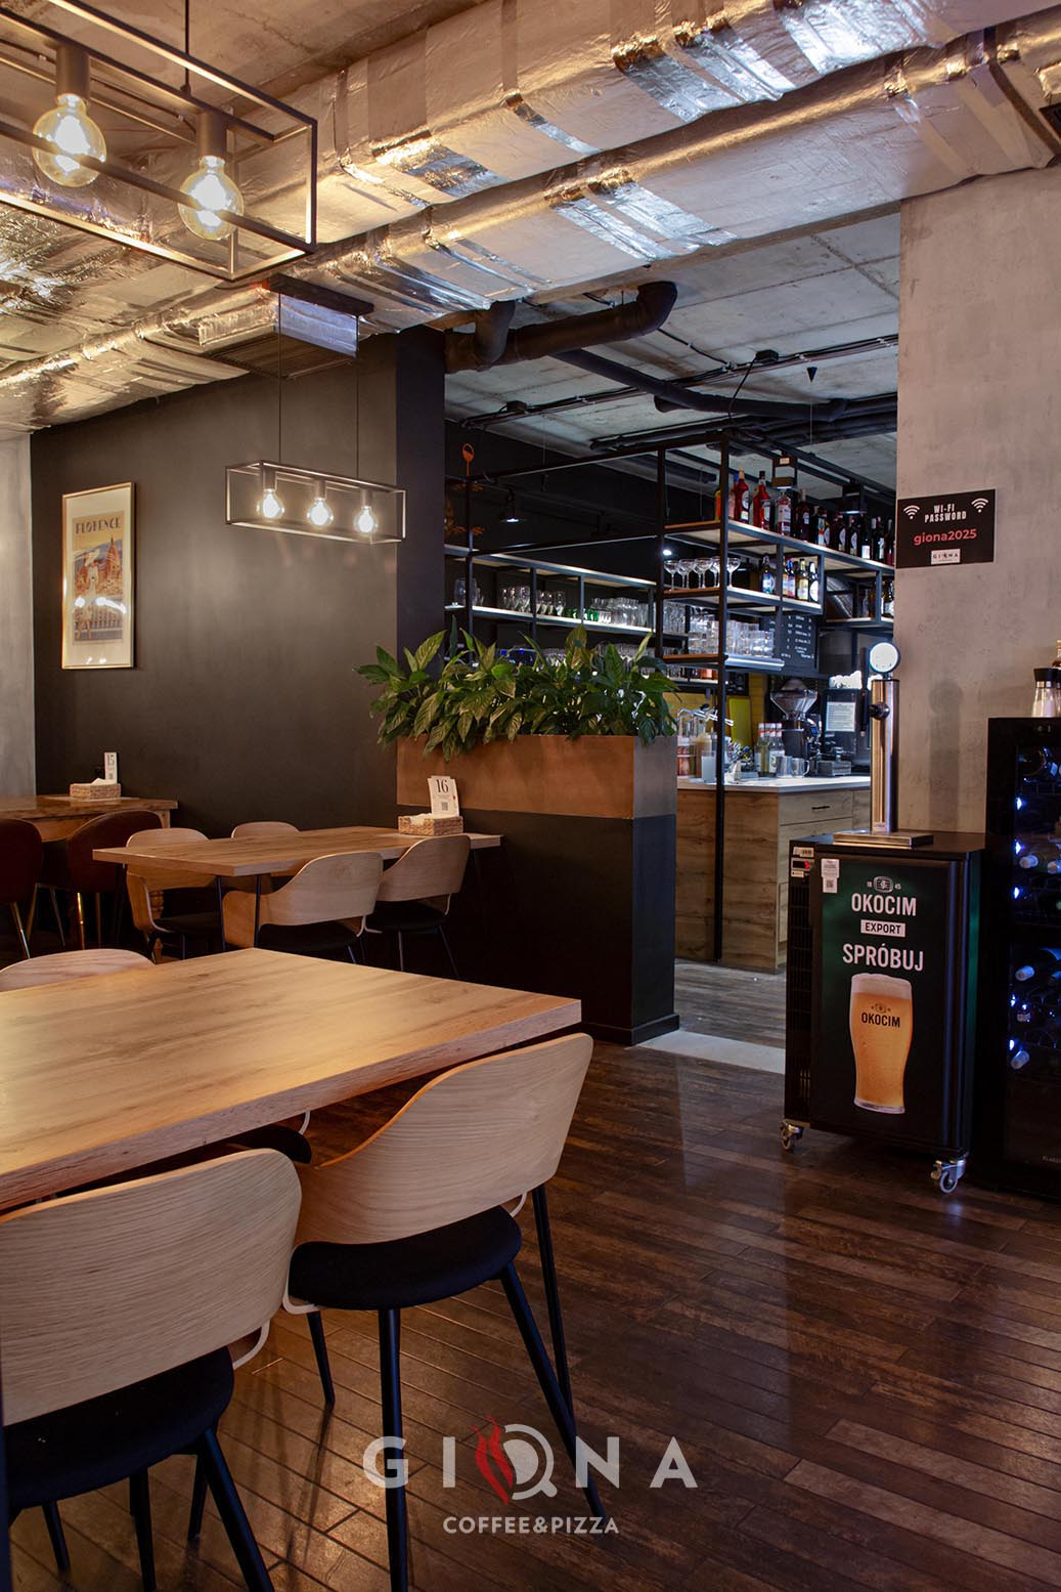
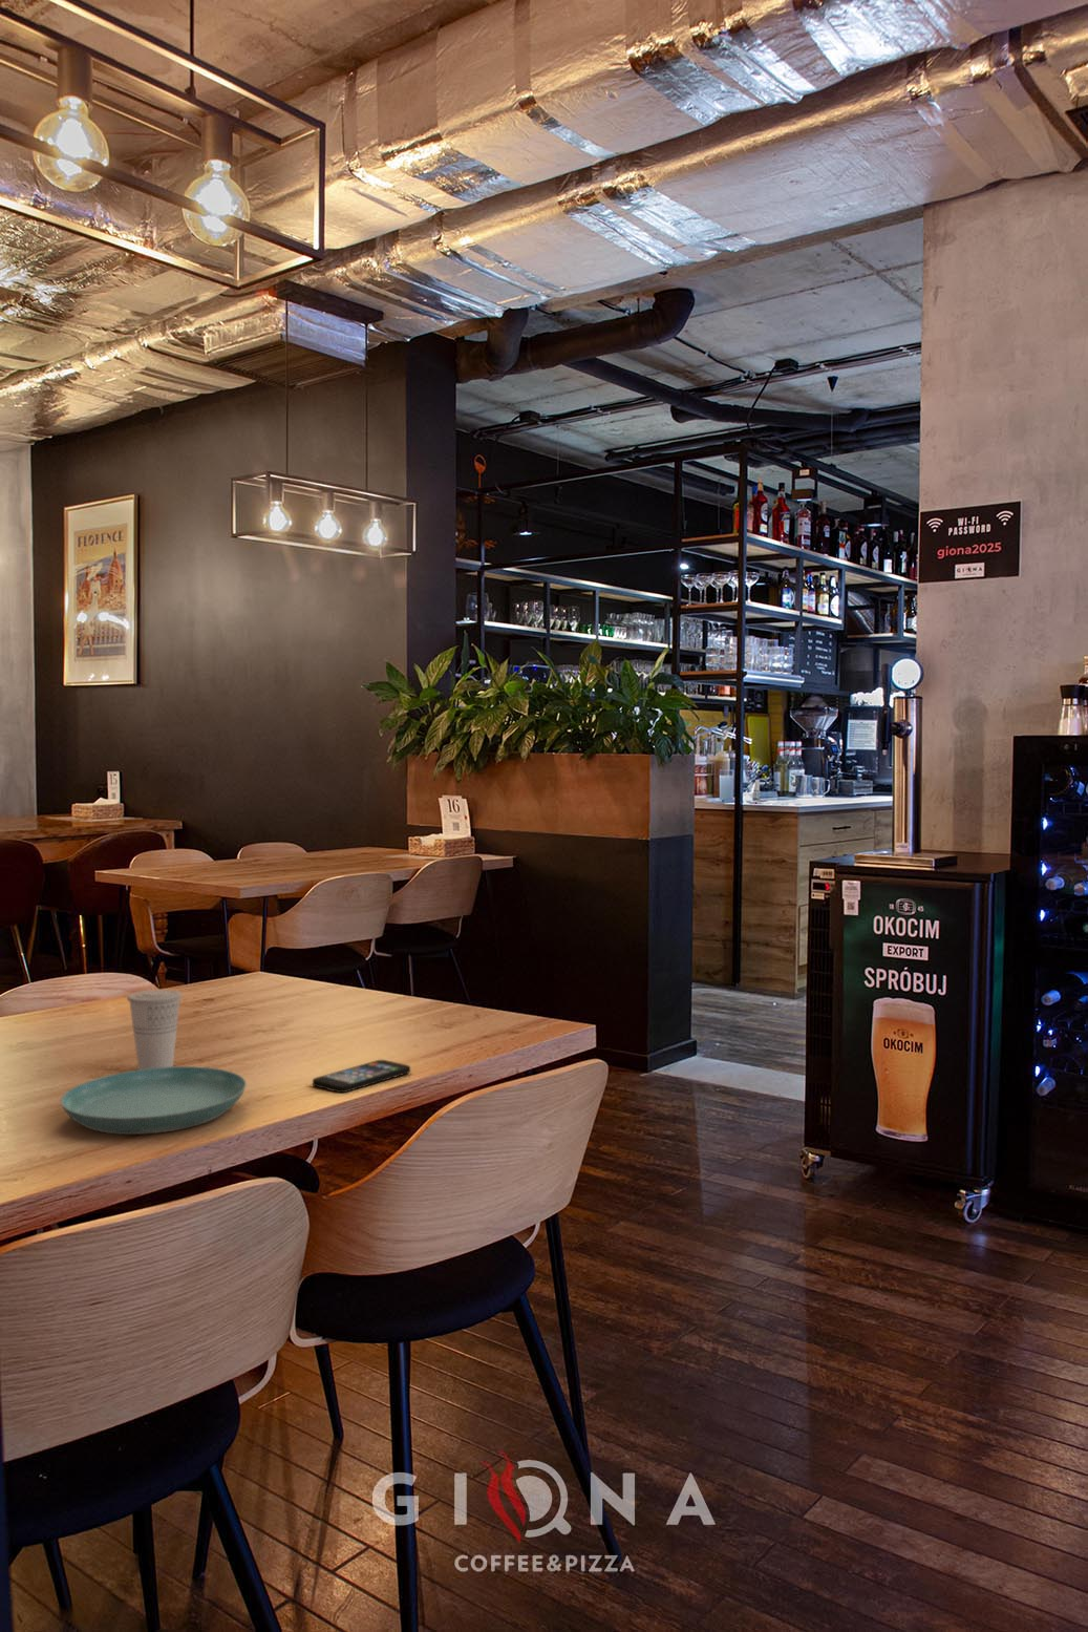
+ saucer [59,1065,248,1135]
+ cup [126,988,183,1070]
+ smartphone [312,1059,412,1094]
